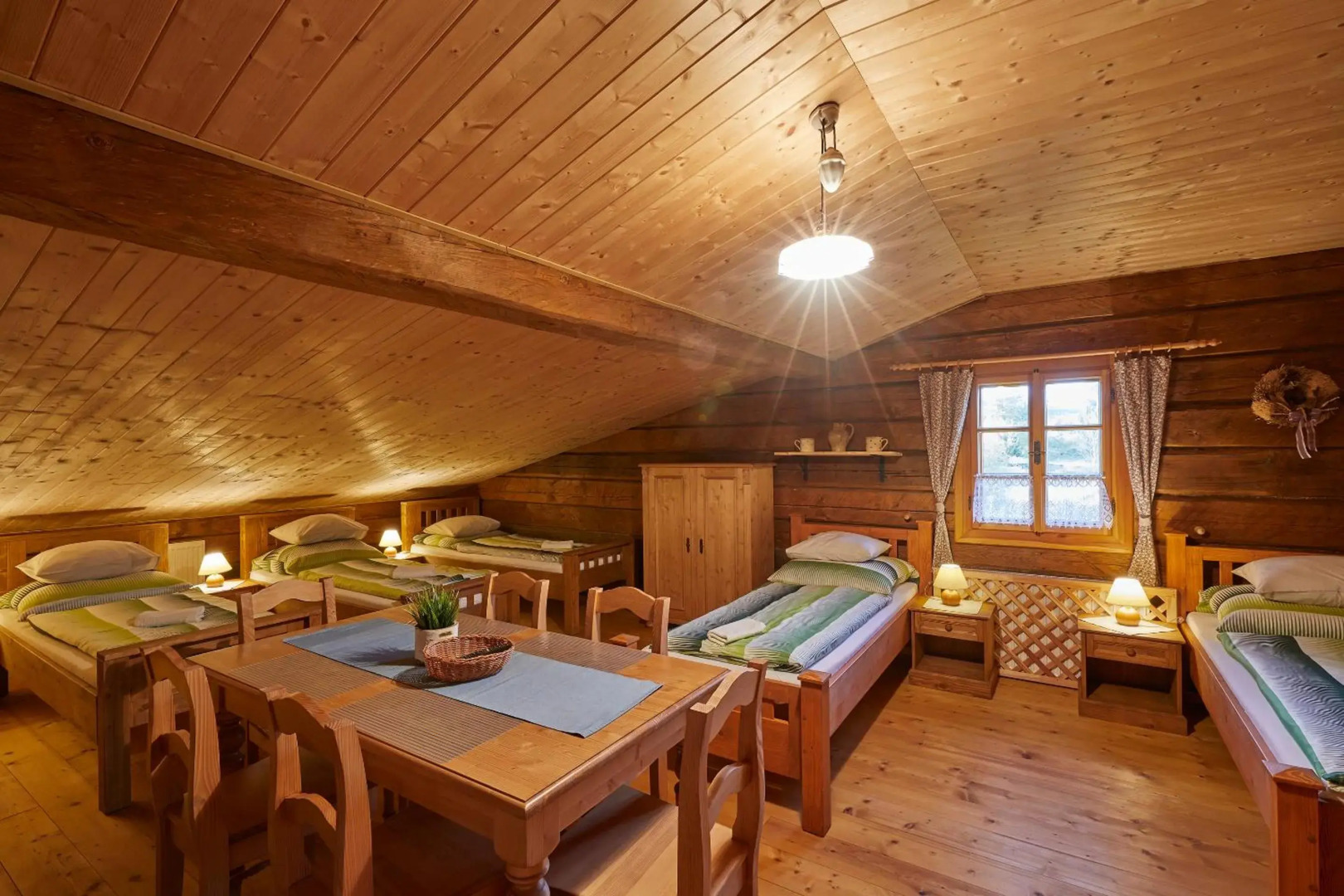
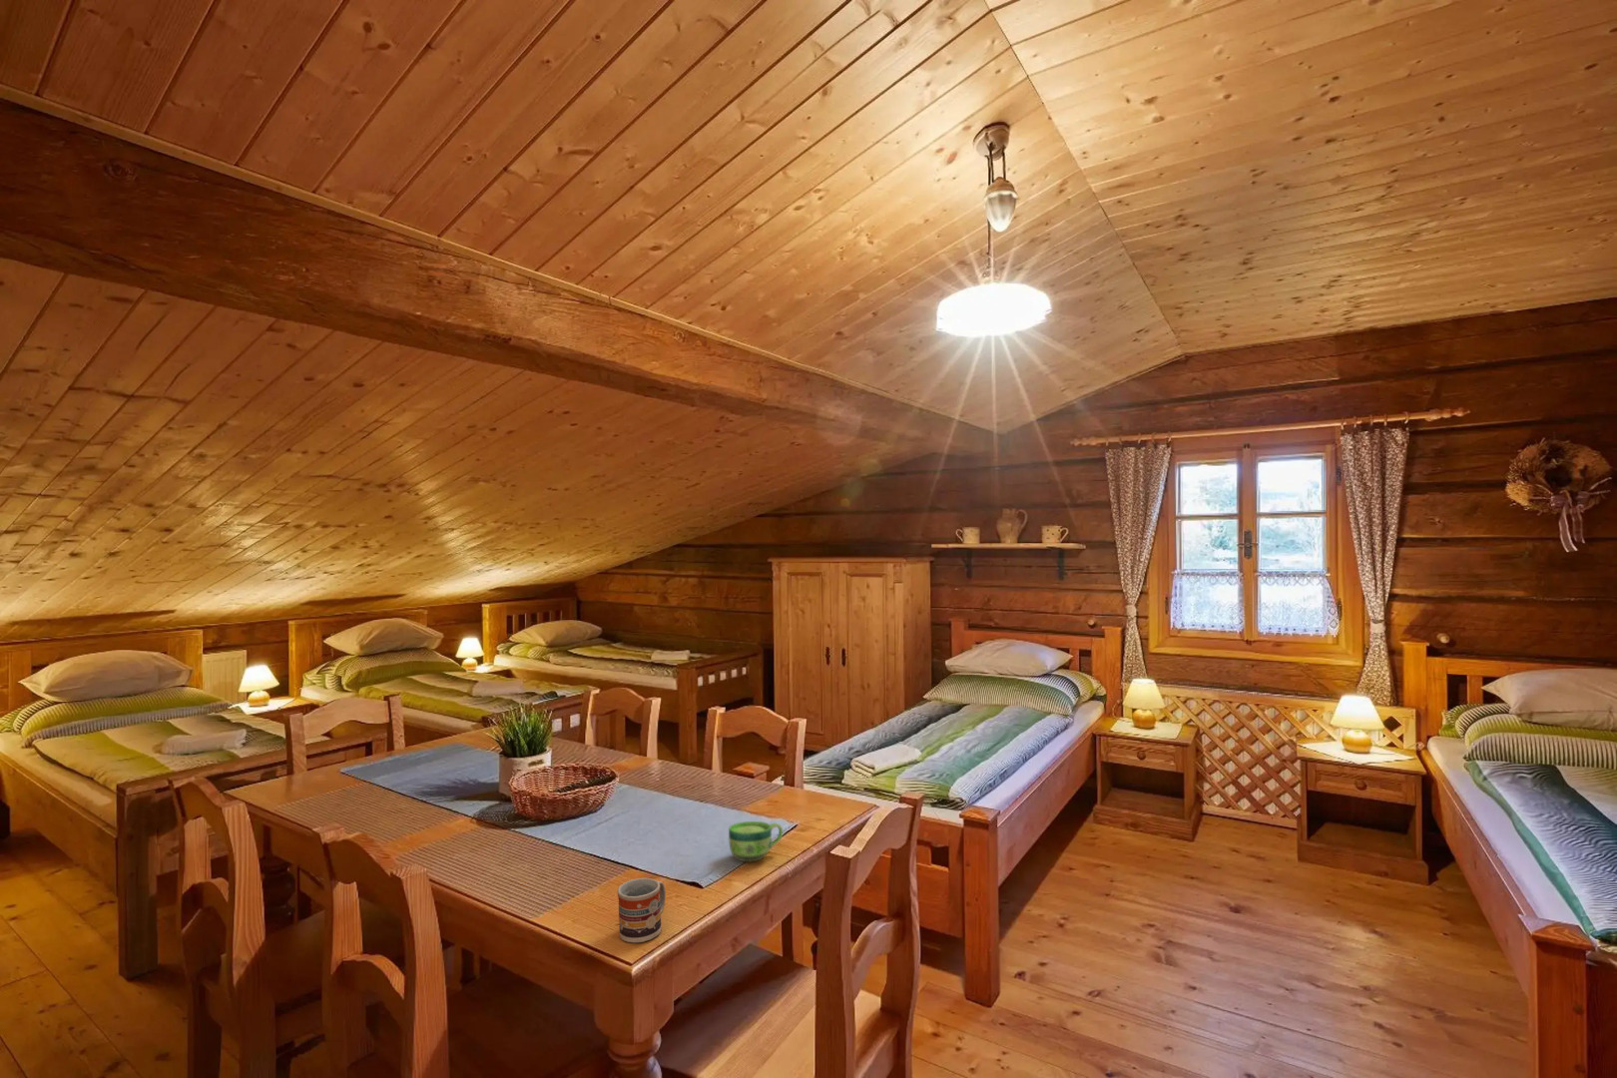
+ cup [617,877,667,944]
+ cup [728,821,783,863]
